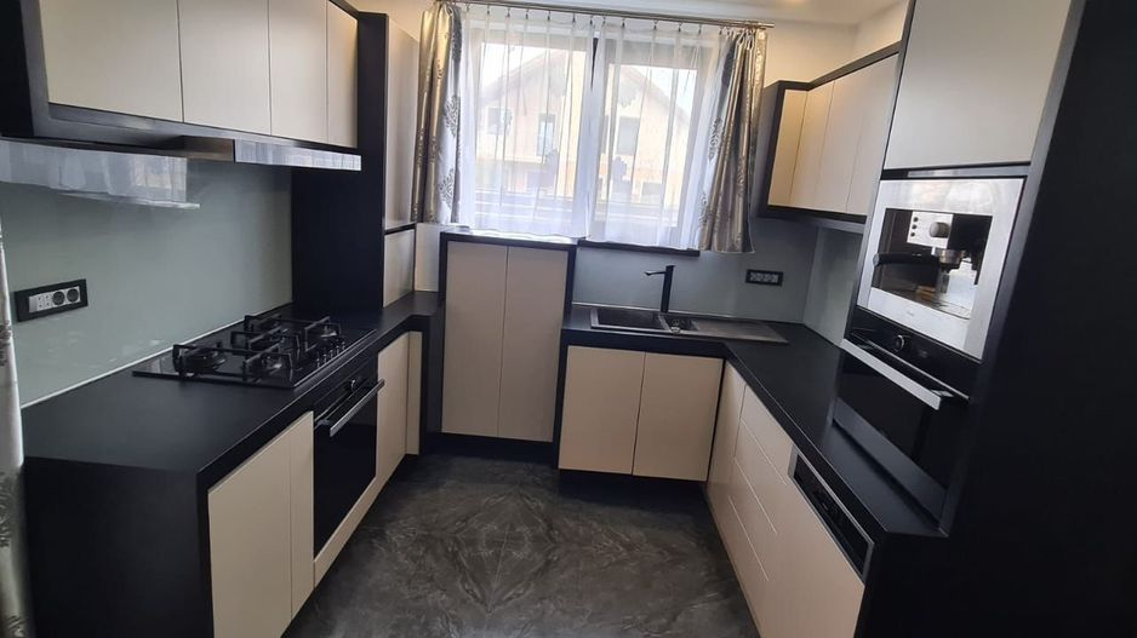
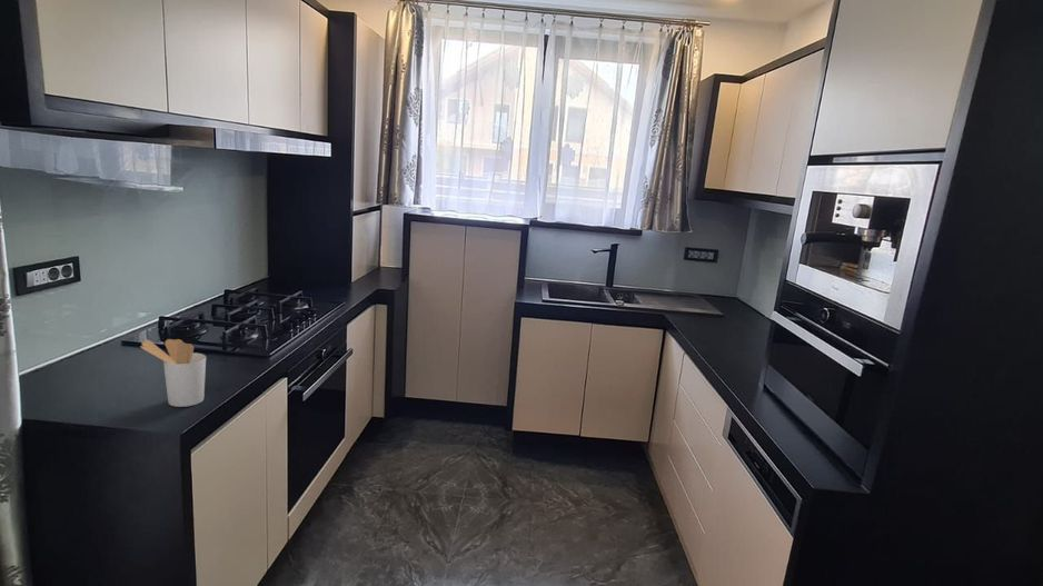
+ utensil holder [139,338,207,408]
